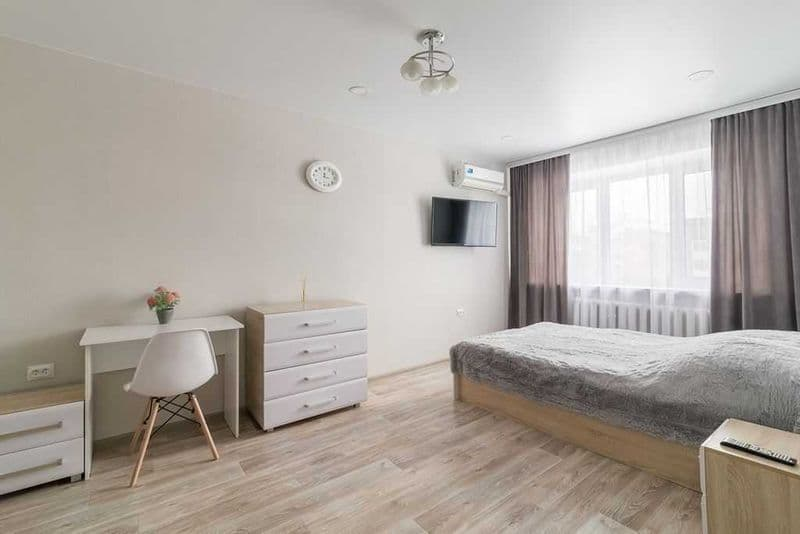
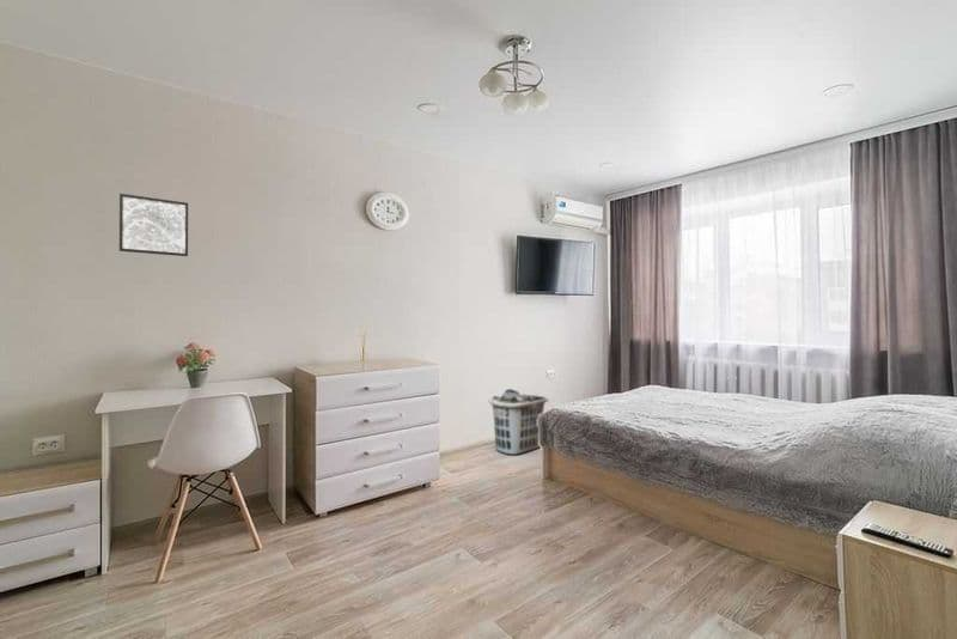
+ clothes hamper [487,388,549,456]
+ wall art [118,193,189,257]
